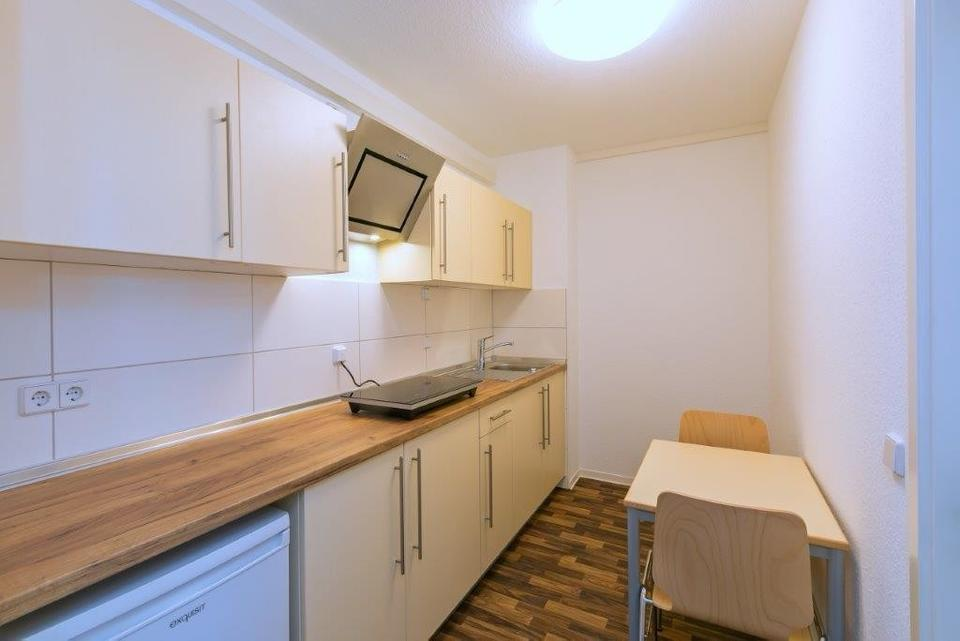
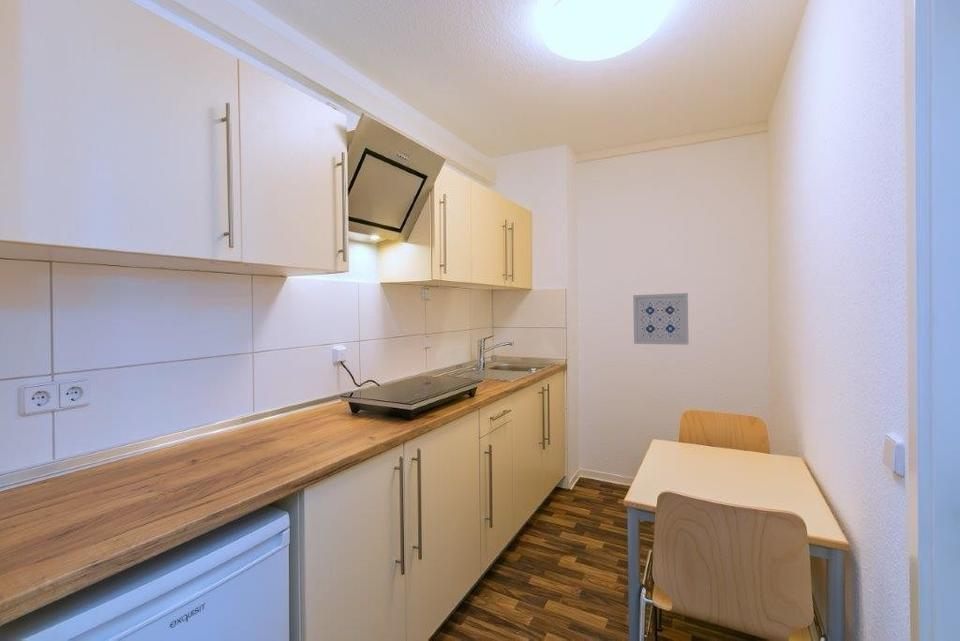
+ wall art [632,292,690,346]
